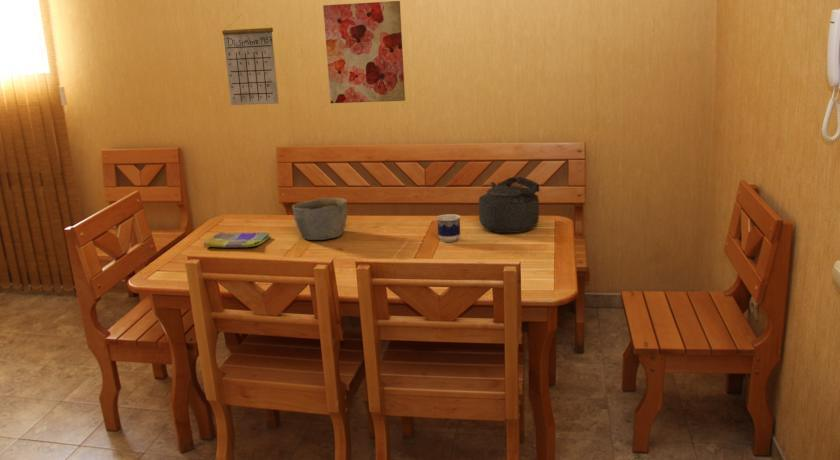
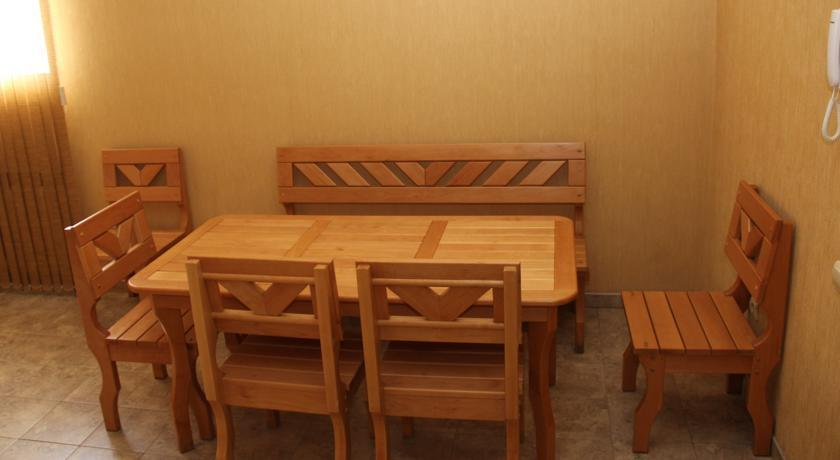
- kettle [478,176,541,234]
- calendar [221,15,279,106]
- wall art [322,0,406,104]
- cup [436,213,461,243]
- dish towel [203,231,272,249]
- bowl [291,197,348,241]
